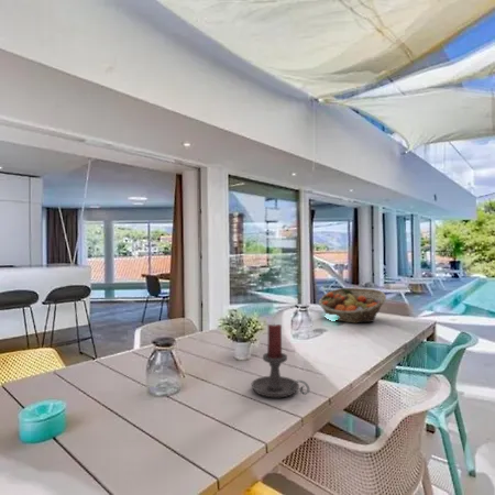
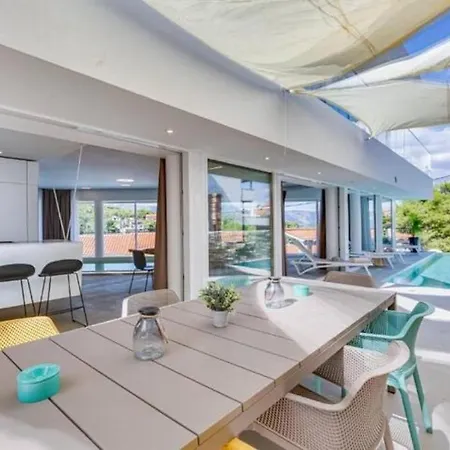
- fruit basket [318,287,387,324]
- candle holder [251,323,311,398]
